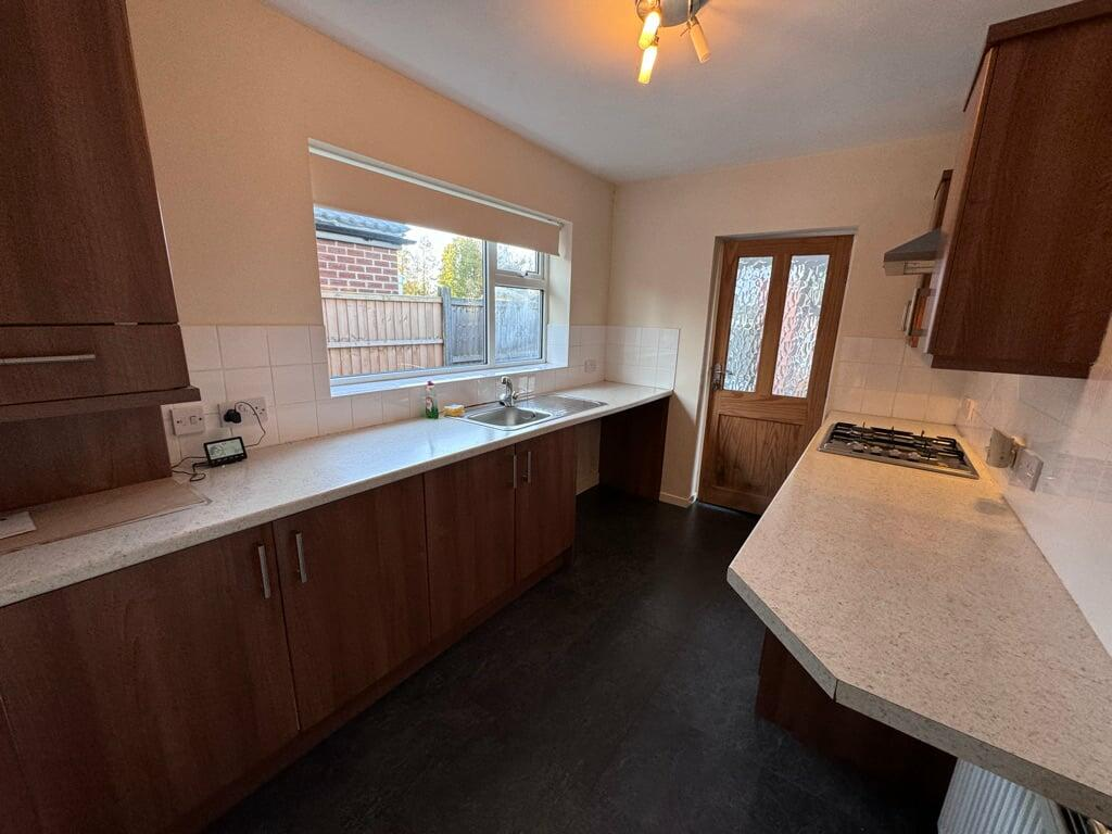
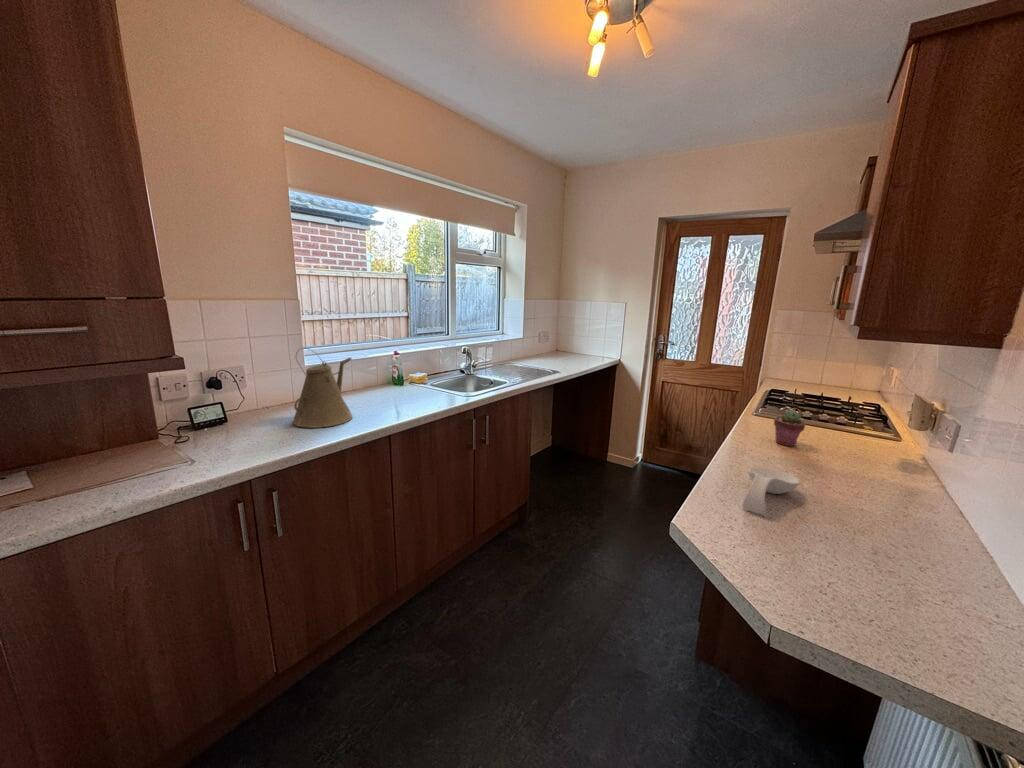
+ spoon rest [741,467,801,515]
+ potted succulent [773,410,806,447]
+ kettle [292,347,353,429]
